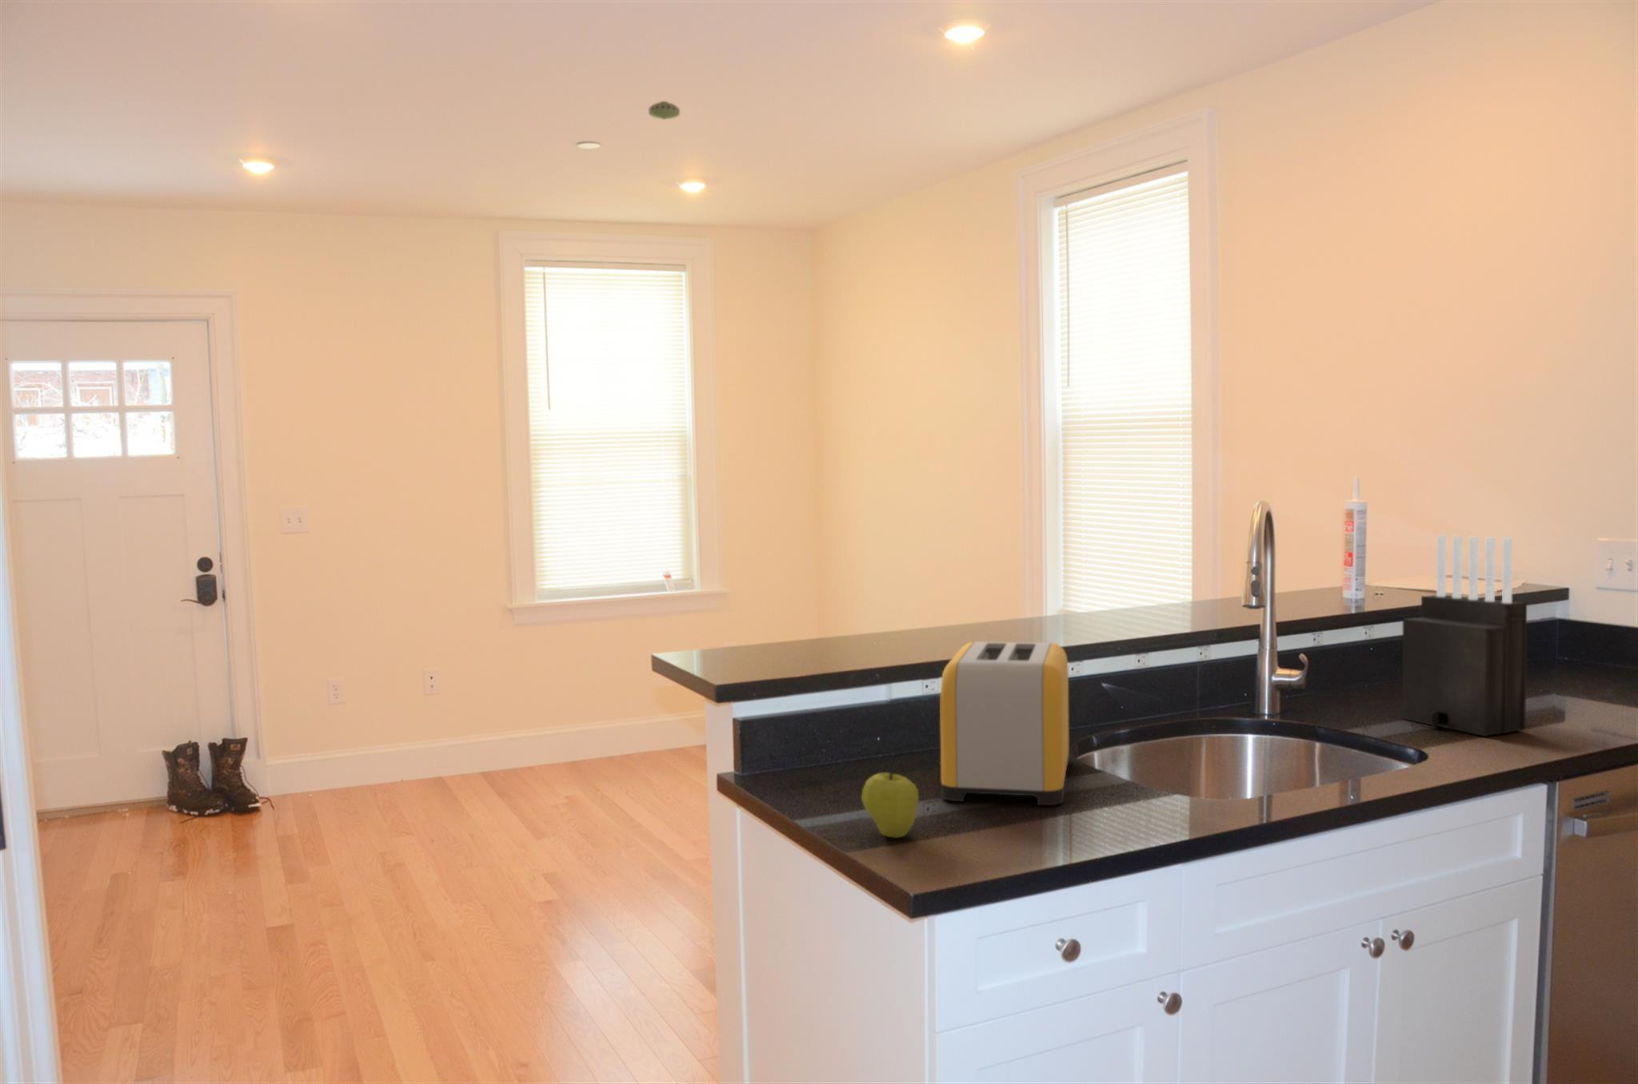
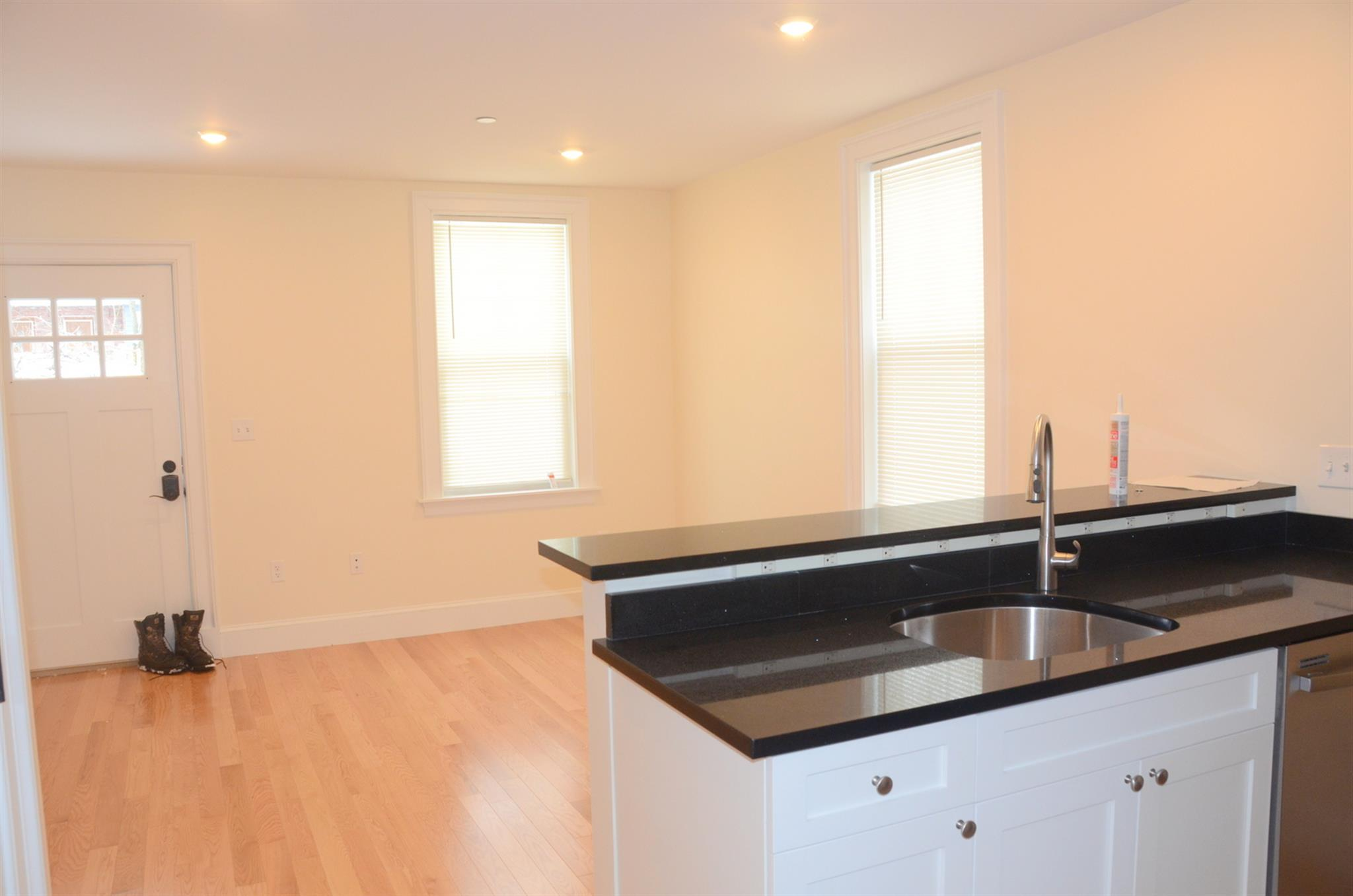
- fruit [861,760,920,838]
- toaster [939,641,1070,806]
- smoke detector [648,100,680,121]
- knife block [1401,535,1528,737]
